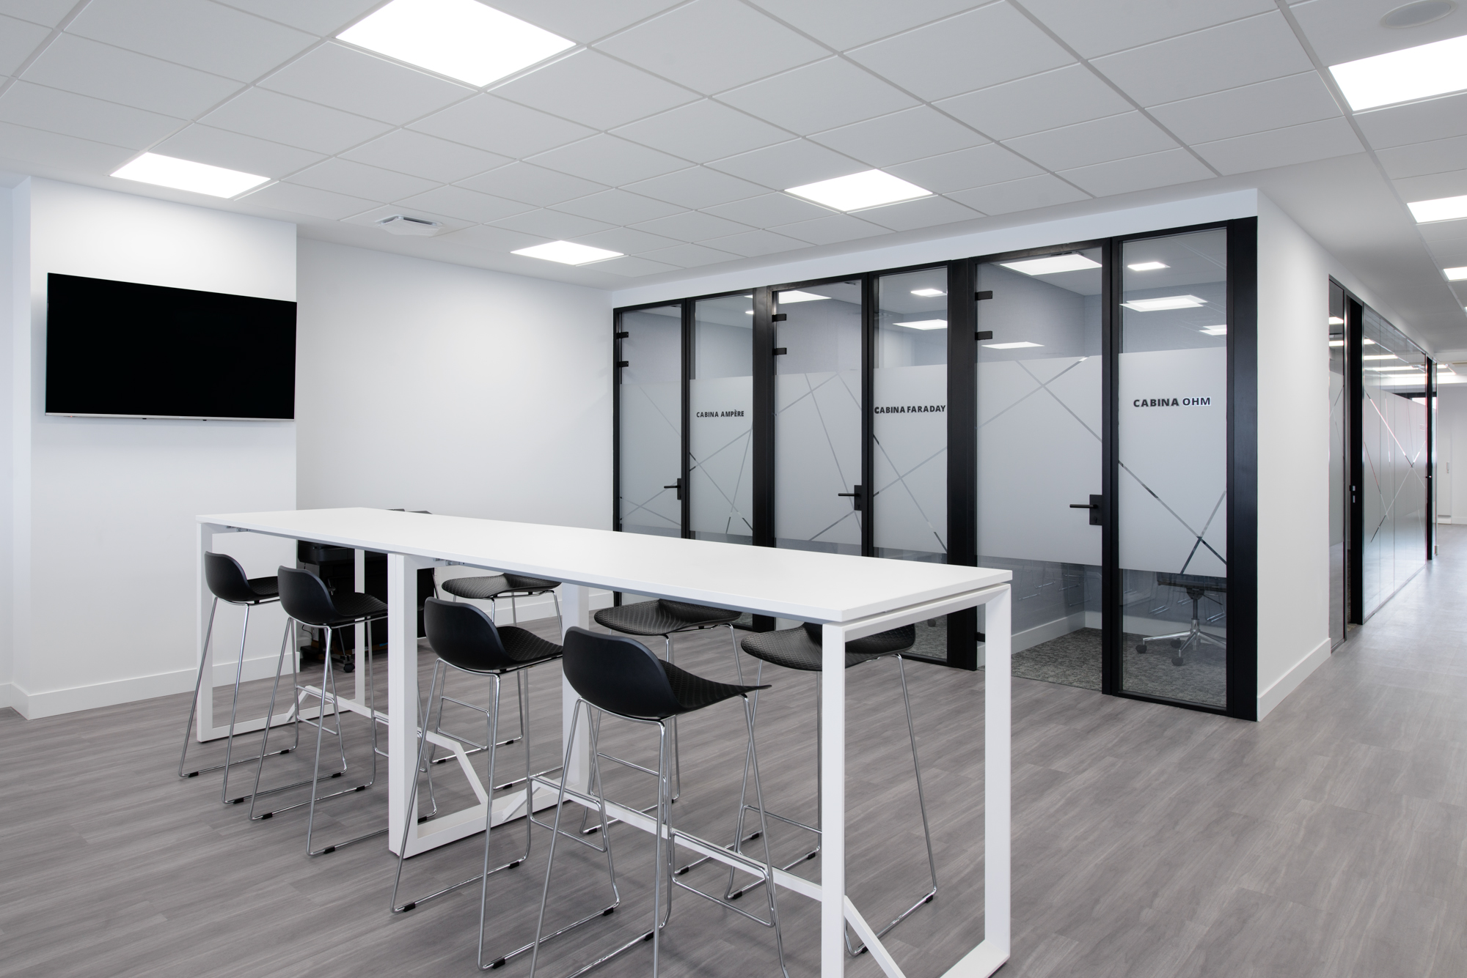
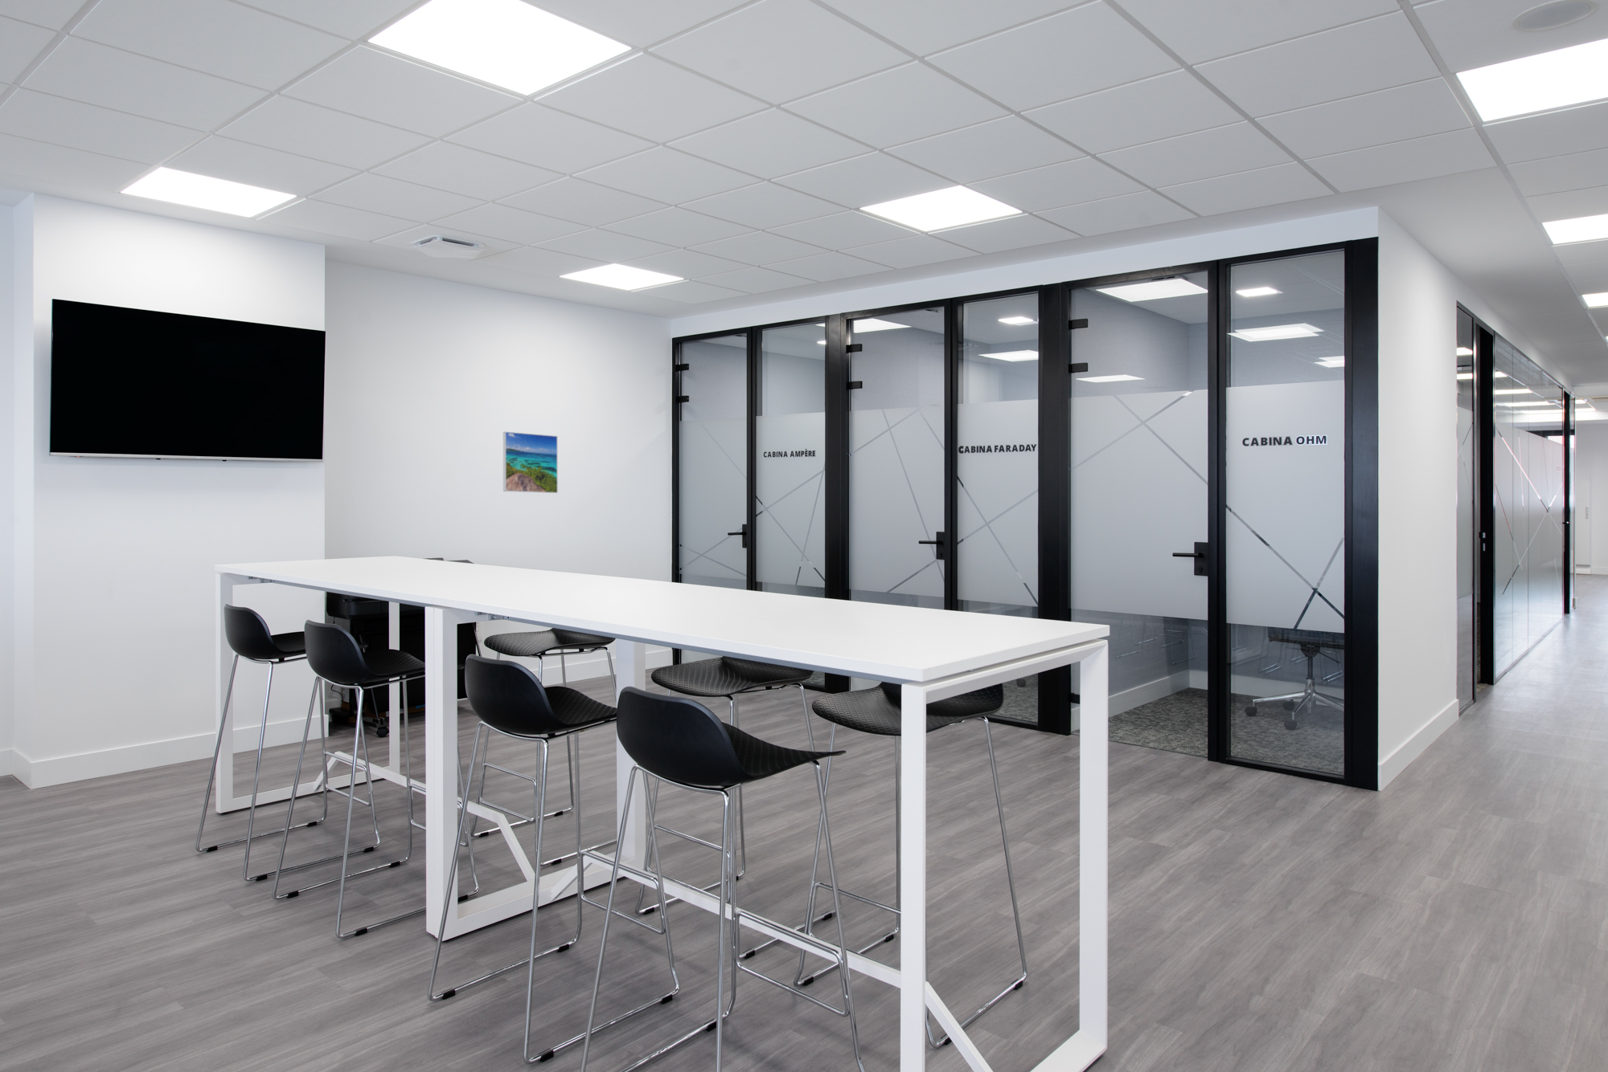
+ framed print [503,431,559,494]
